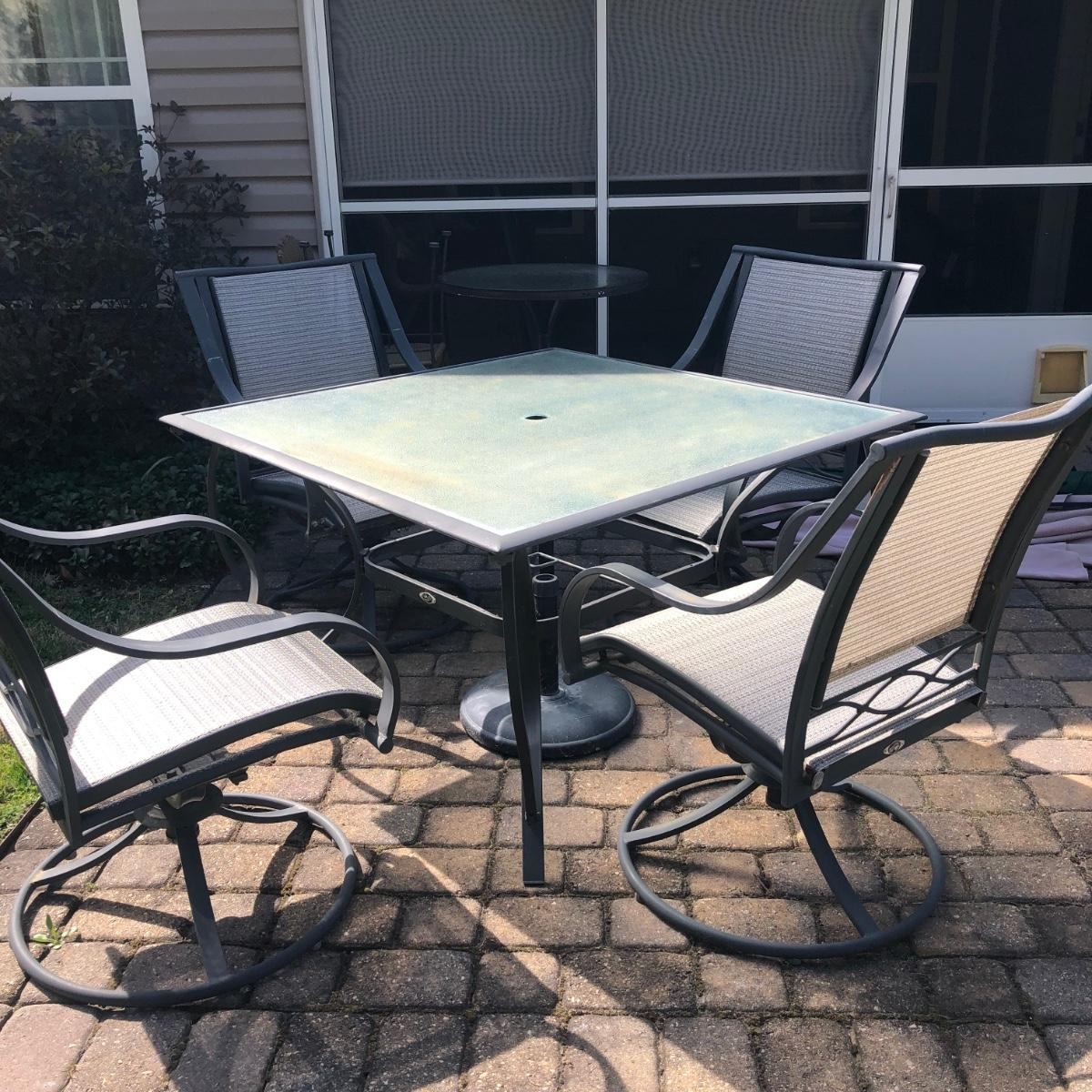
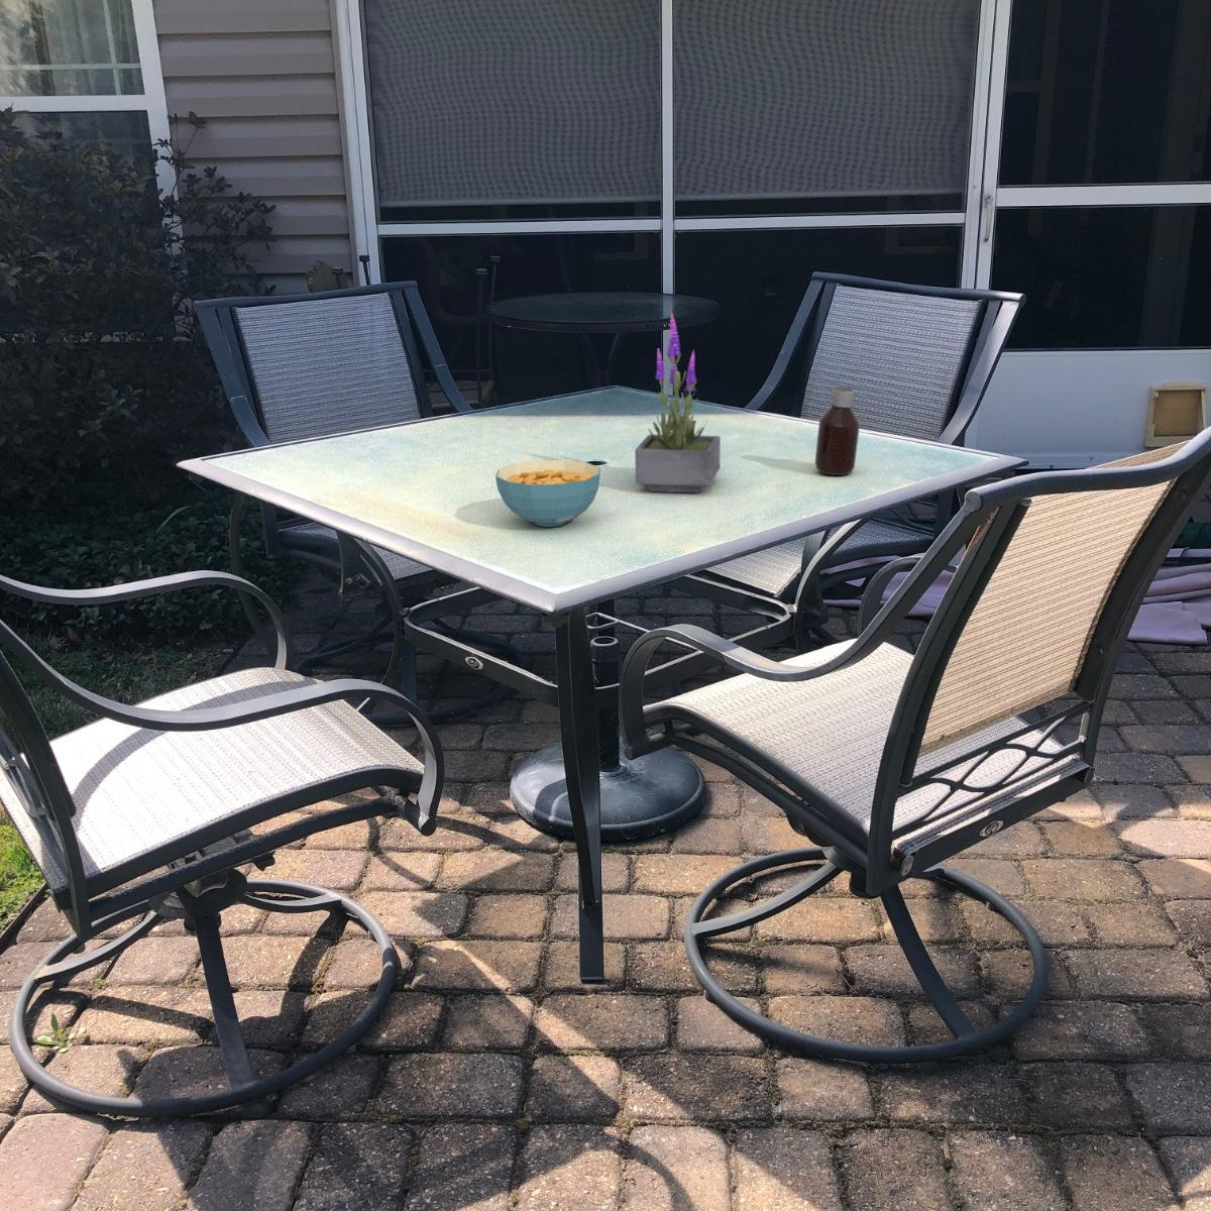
+ cereal bowl [495,459,601,528]
+ bottle [813,386,861,477]
+ potted plant [633,313,722,493]
